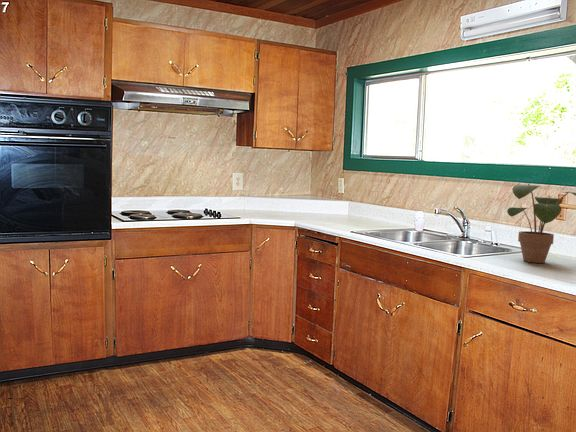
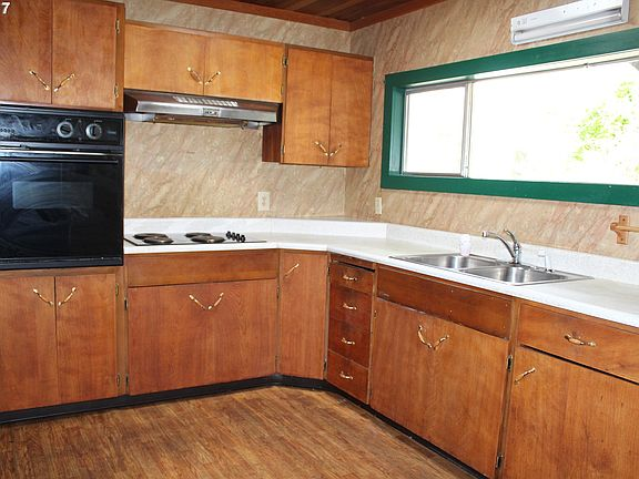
- potted plant [506,183,576,264]
